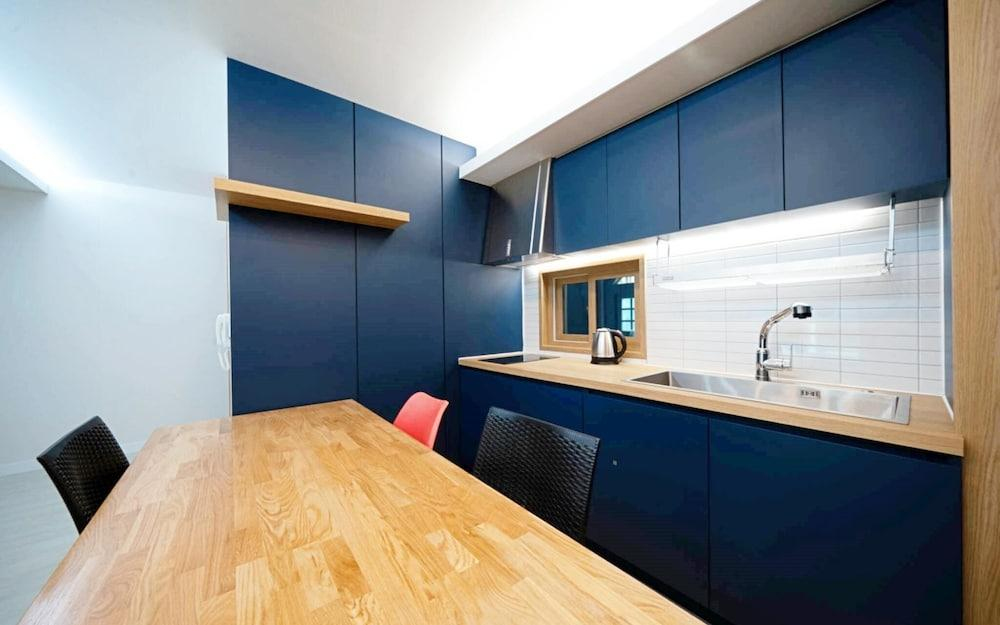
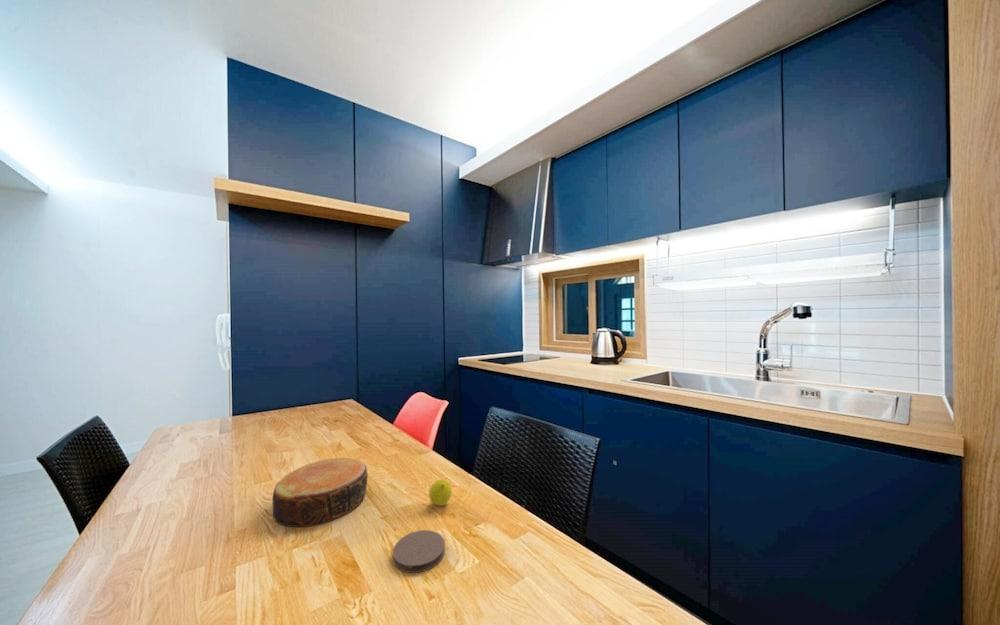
+ bowl [272,457,368,528]
+ fruit [428,479,453,507]
+ coaster [392,529,446,574]
